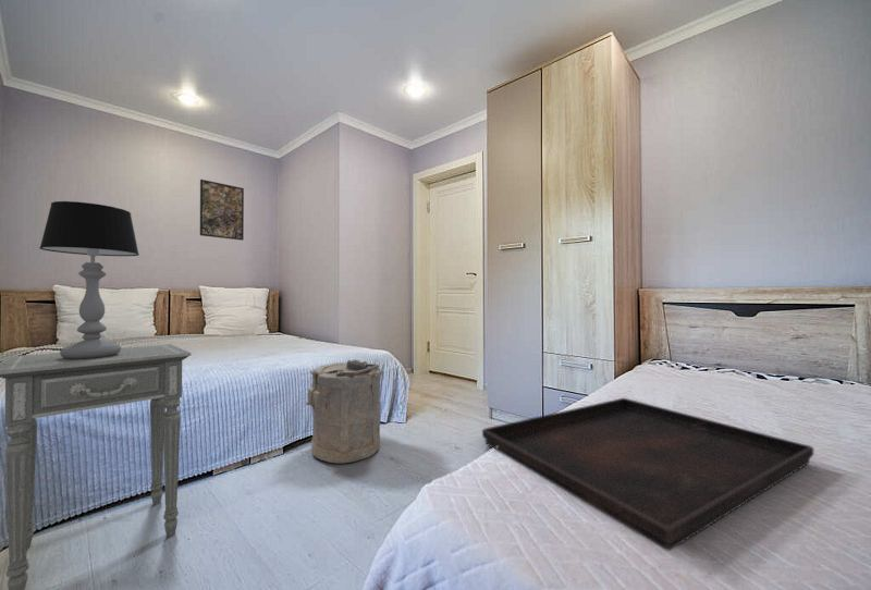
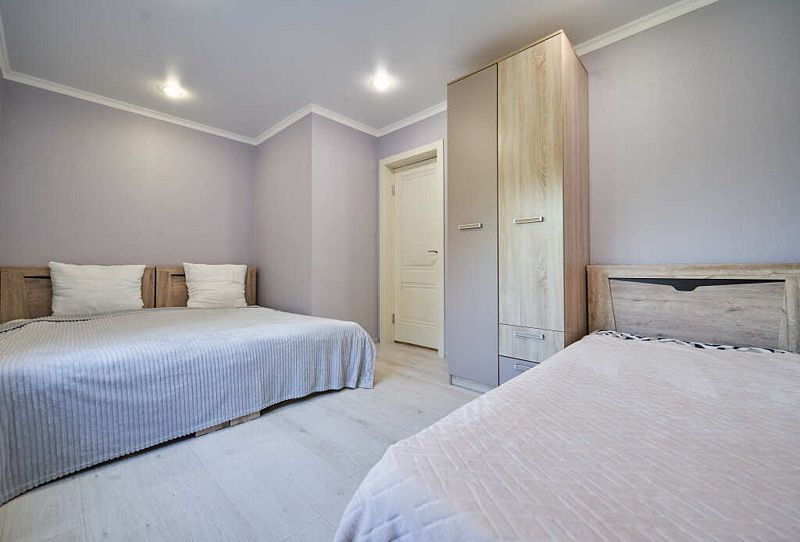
- side table [0,343,192,590]
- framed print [199,179,245,242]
- serving tray [481,397,814,552]
- laundry hamper [305,358,384,465]
- table lamp [38,200,140,359]
